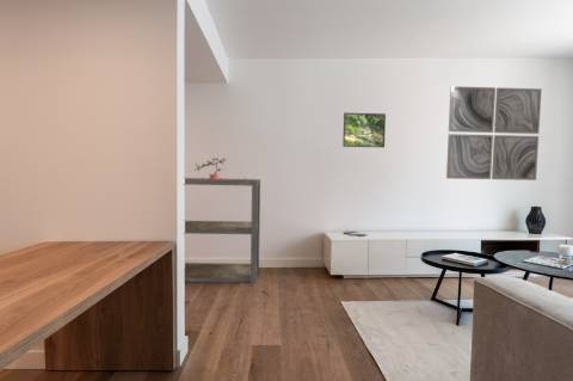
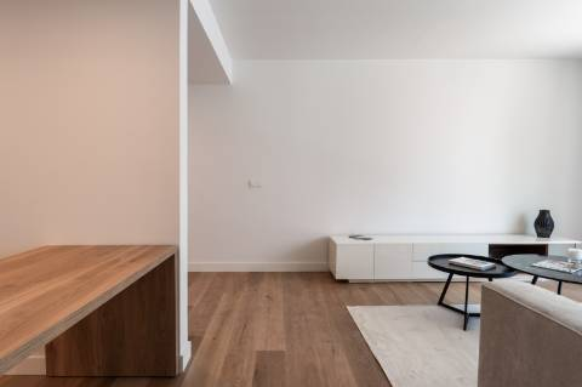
- wall art [445,85,543,182]
- shelving unit [184,177,261,284]
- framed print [341,111,387,149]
- potted plant [195,158,227,179]
